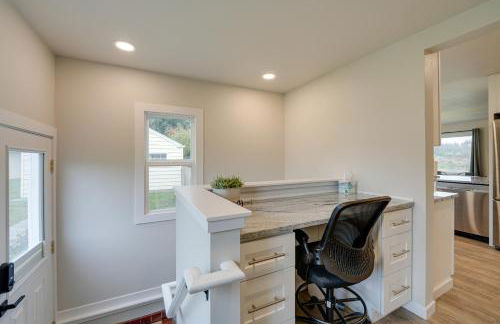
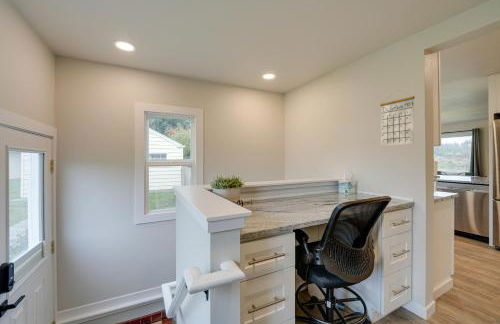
+ calendar [379,89,415,147]
